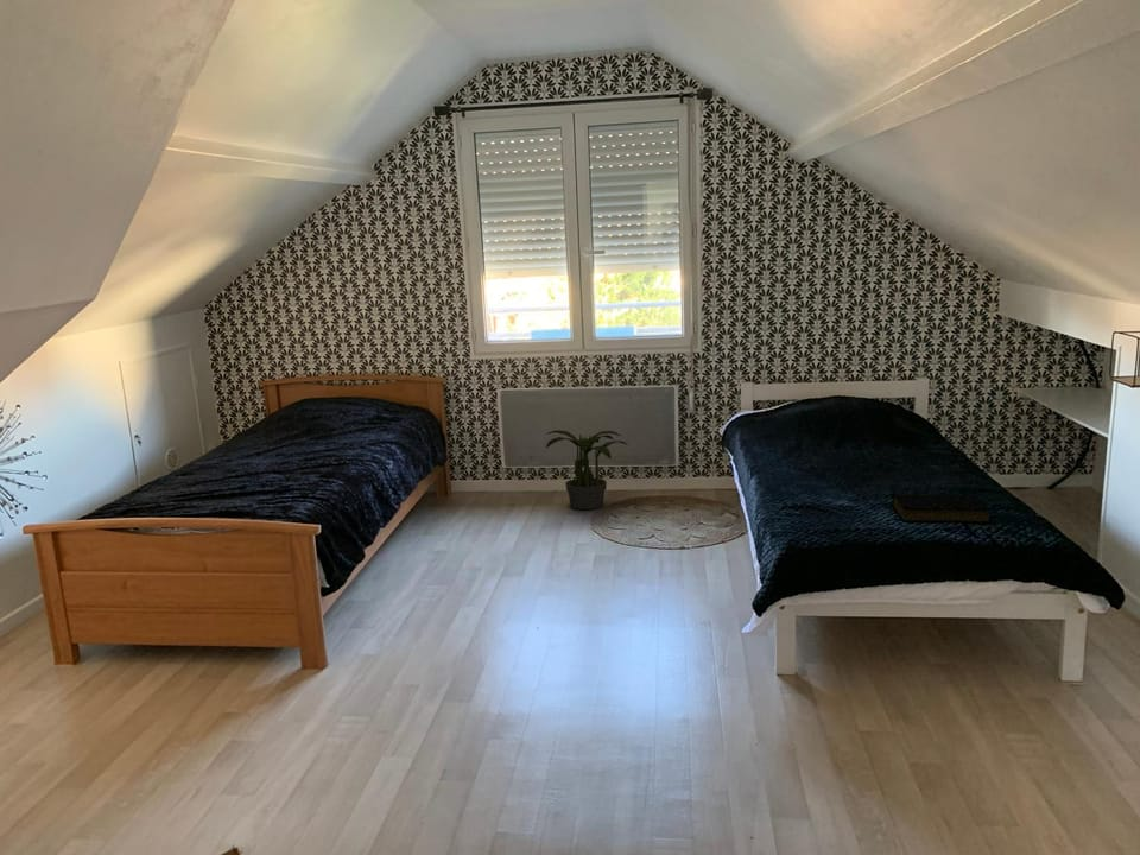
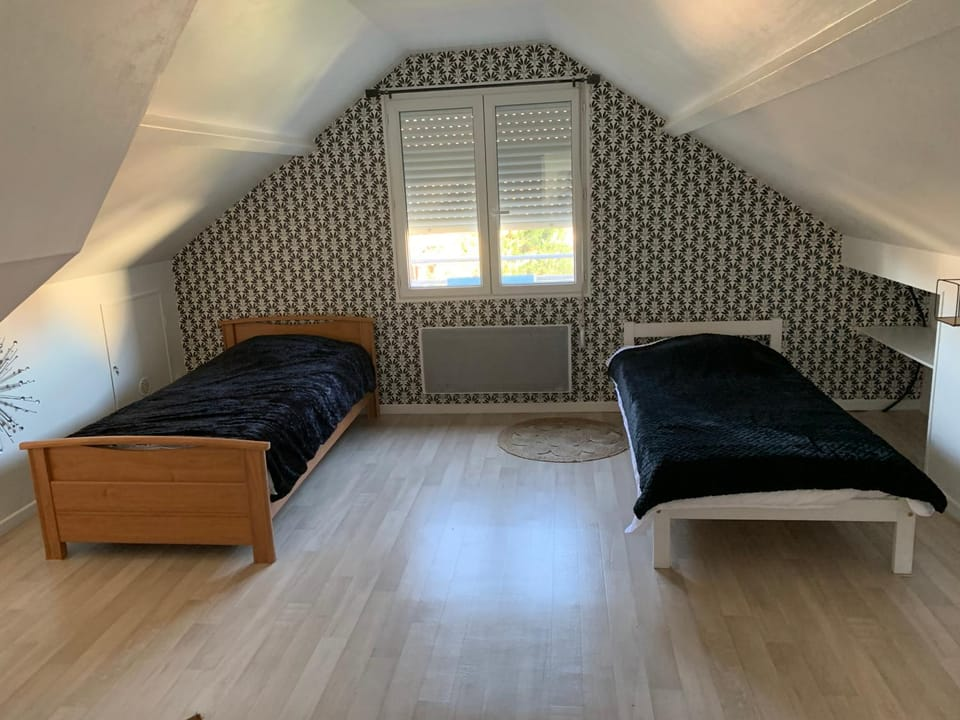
- hardback book [892,494,993,524]
- potted plant [545,429,628,511]
